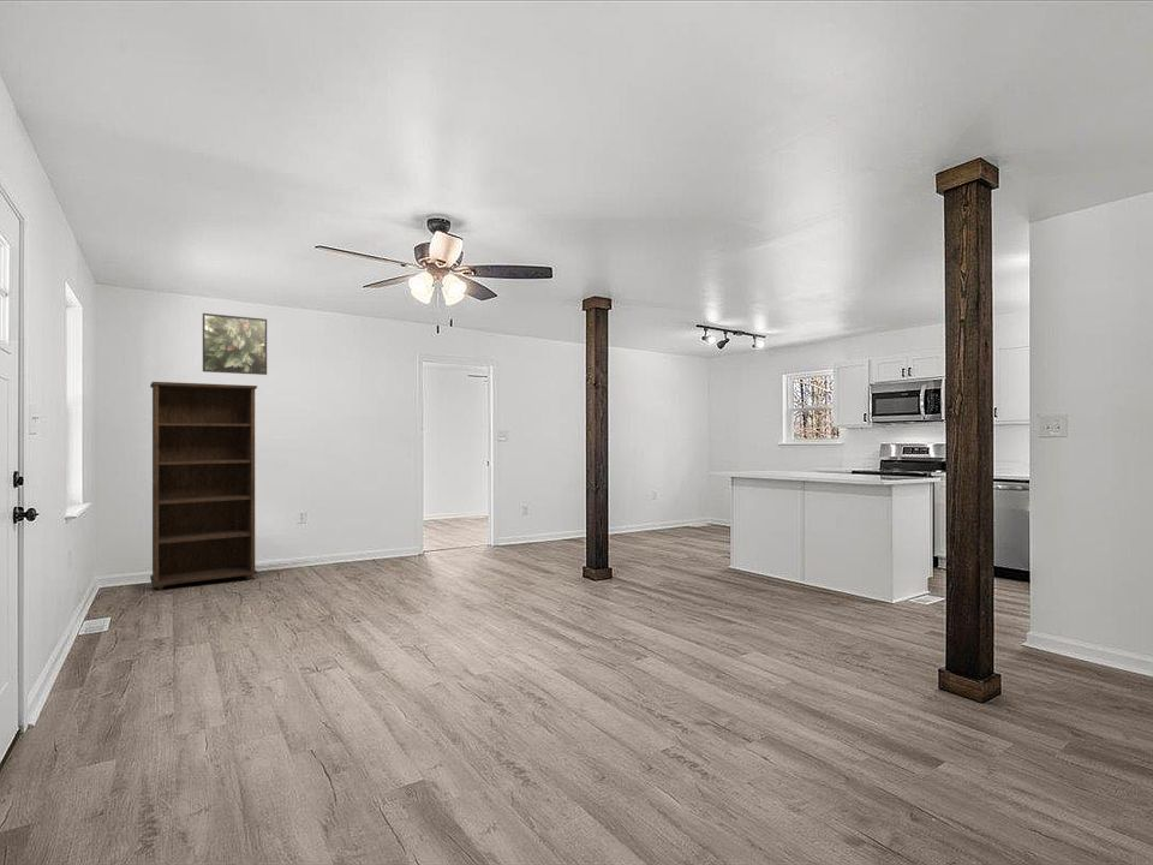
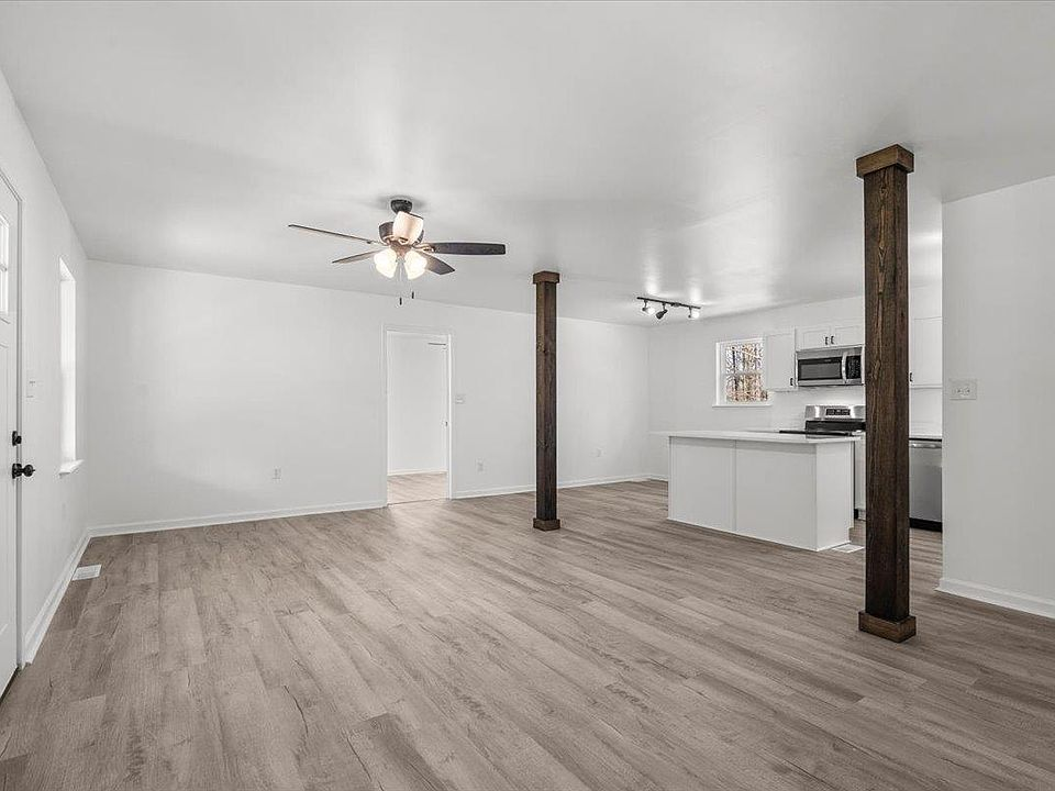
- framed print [202,312,268,376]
- bookcase [149,381,258,591]
